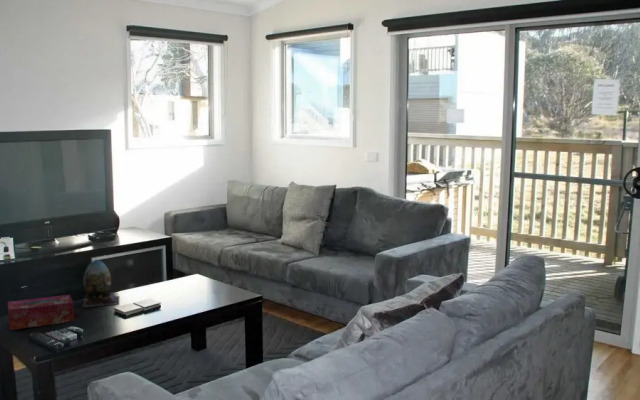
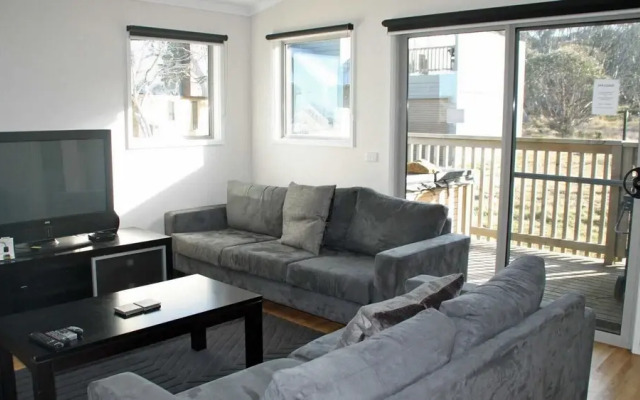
- tissue box [7,294,75,331]
- decorative egg [82,259,120,308]
